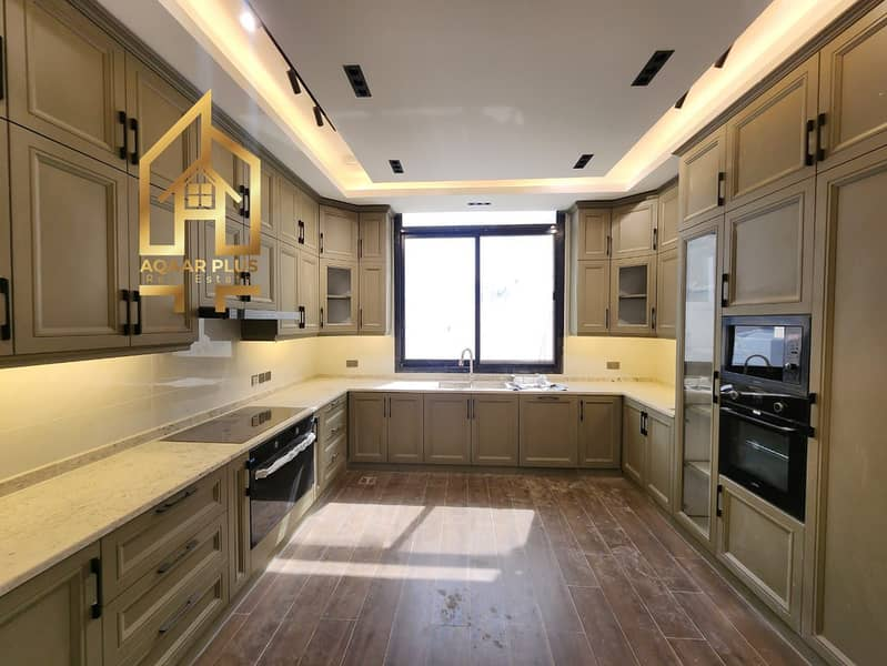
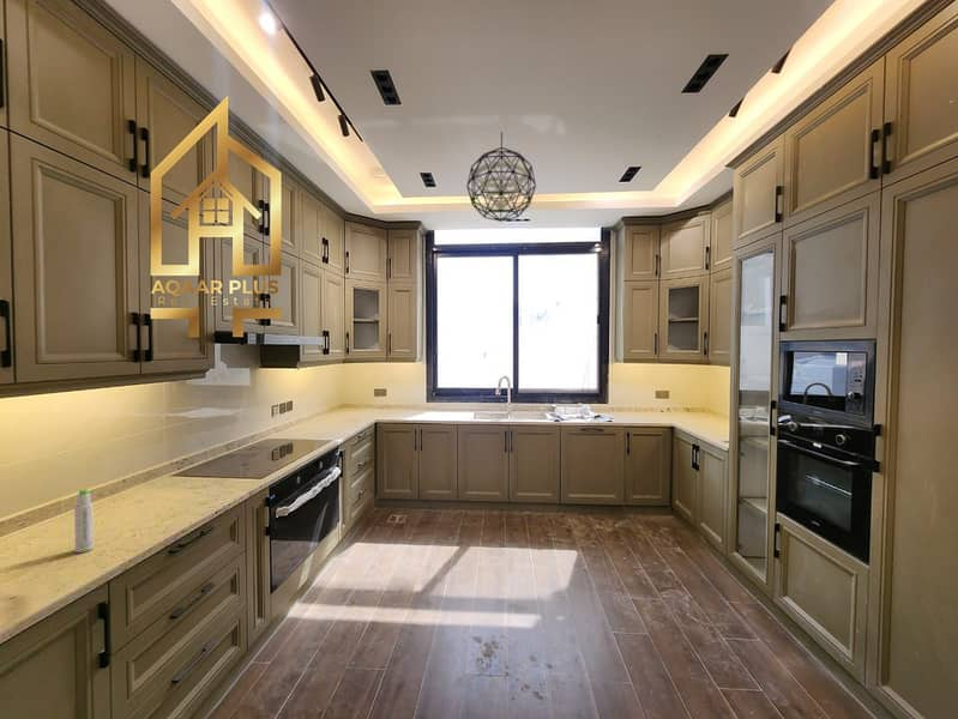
+ pendant light [465,131,537,223]
+ bottle [73,488,95,554]
